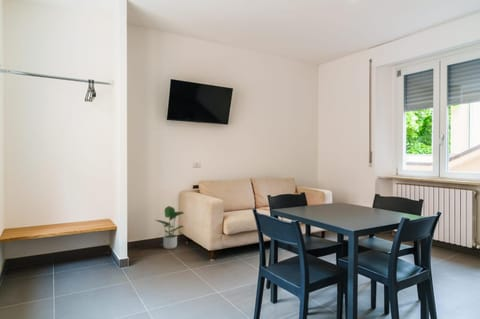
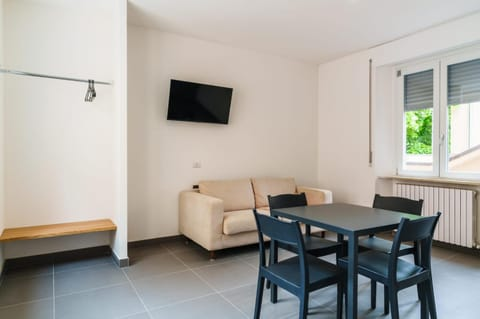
- potted plant [155,205,186,250]
